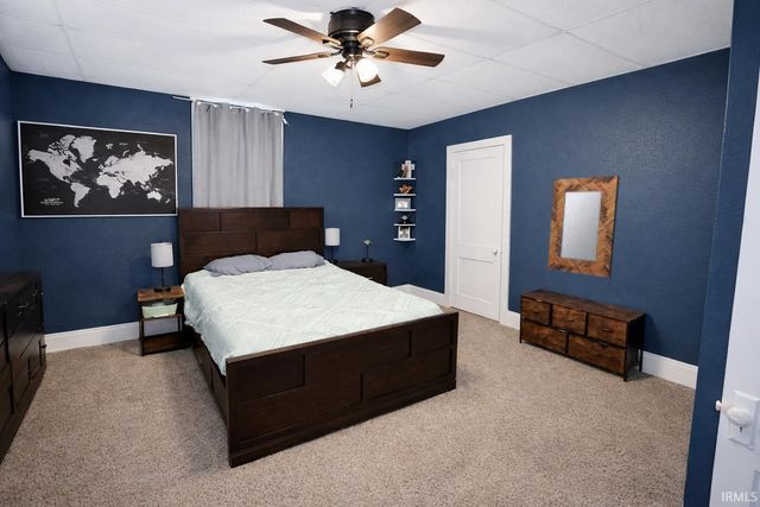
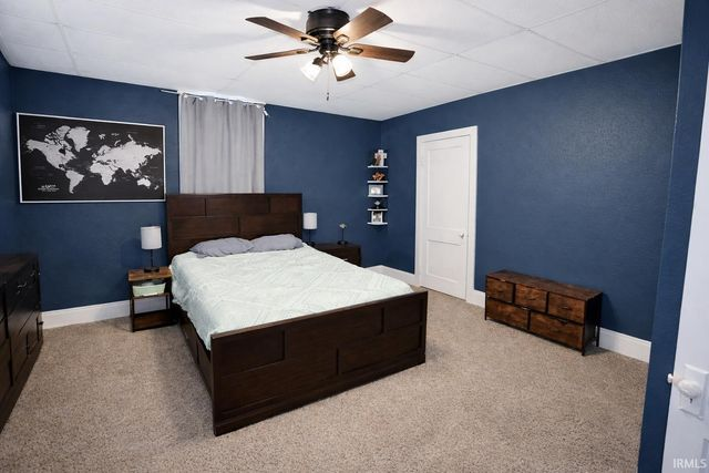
- home mirror [546,175,621,279]
